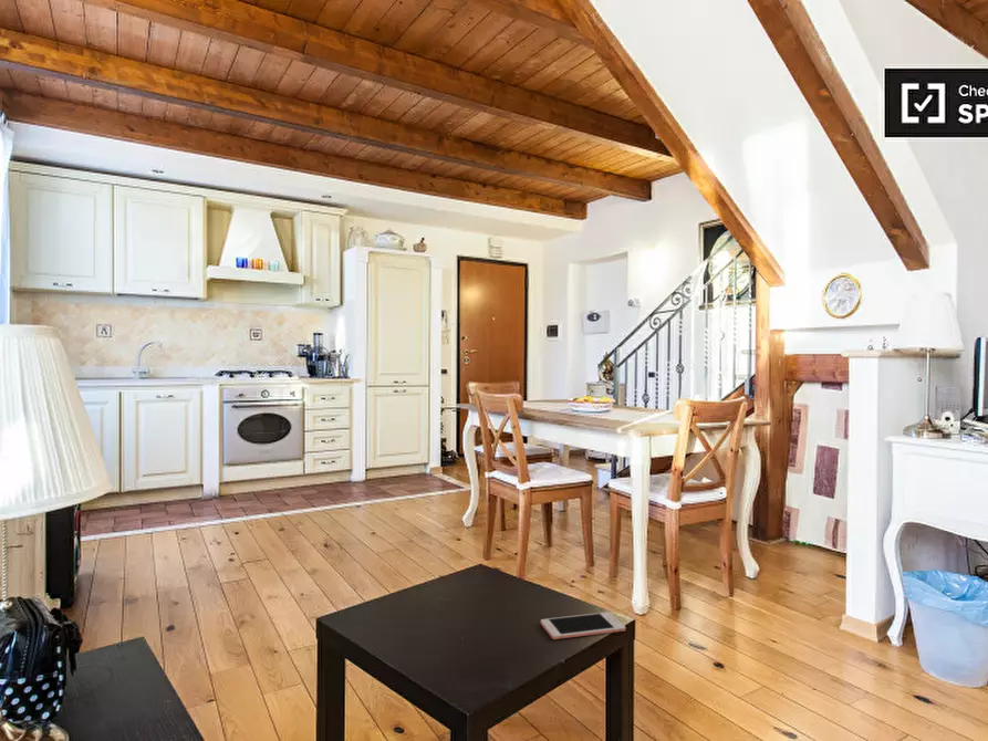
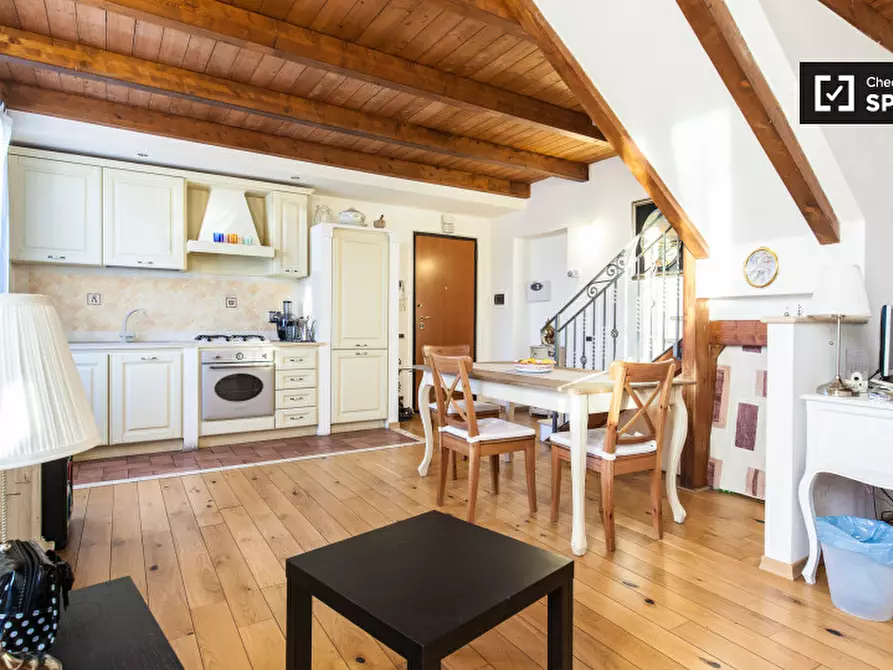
- cell phone [540,612,626,640]
